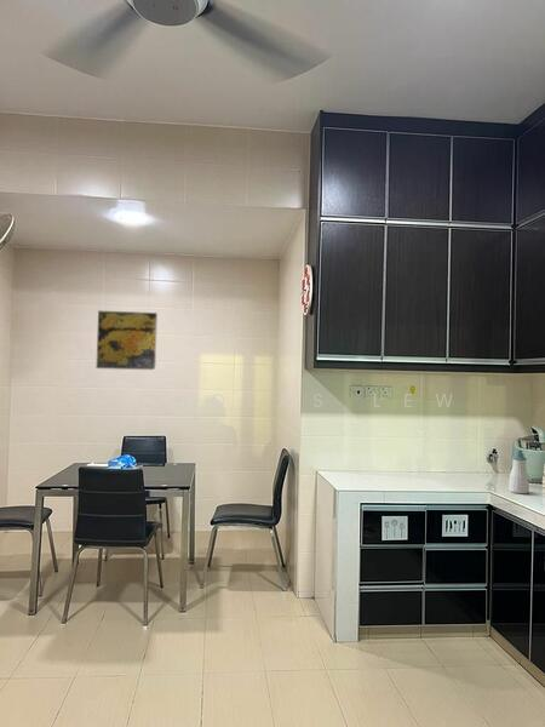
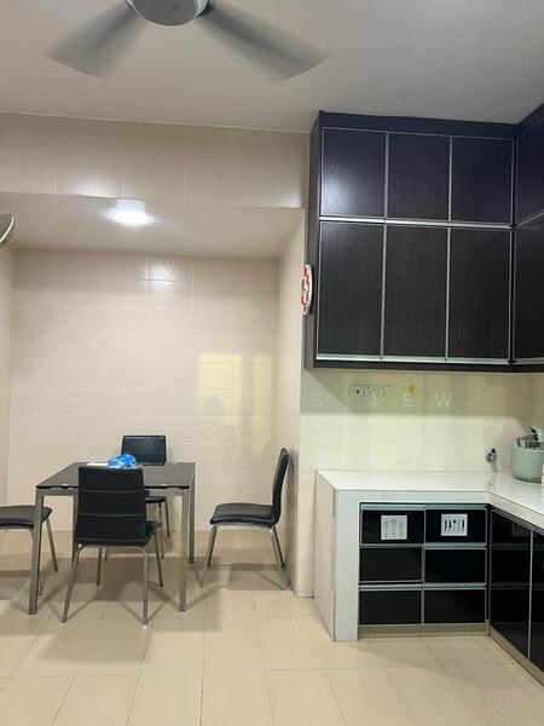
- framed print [94,309,159,371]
- soap bottle [509,448,530,494]
